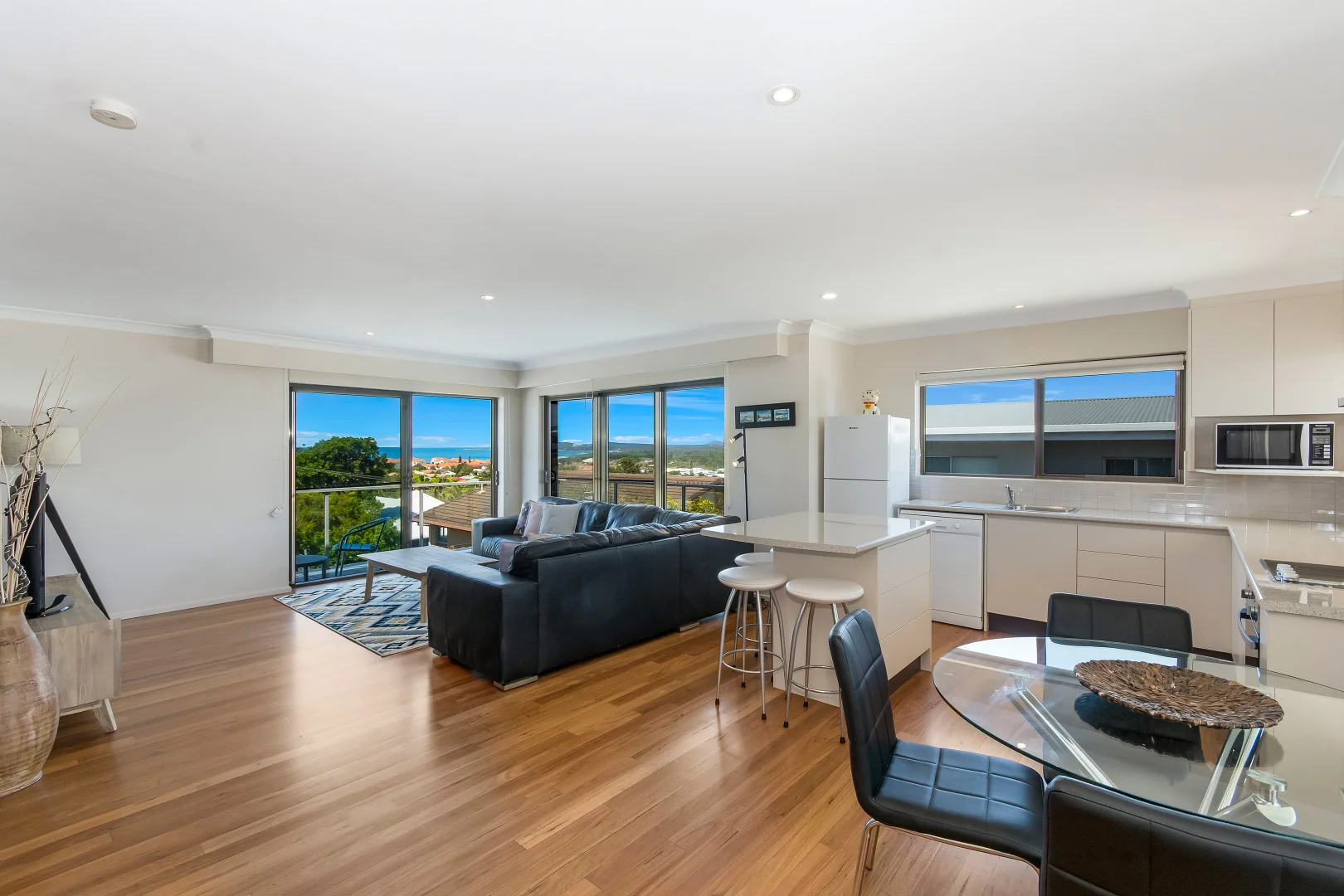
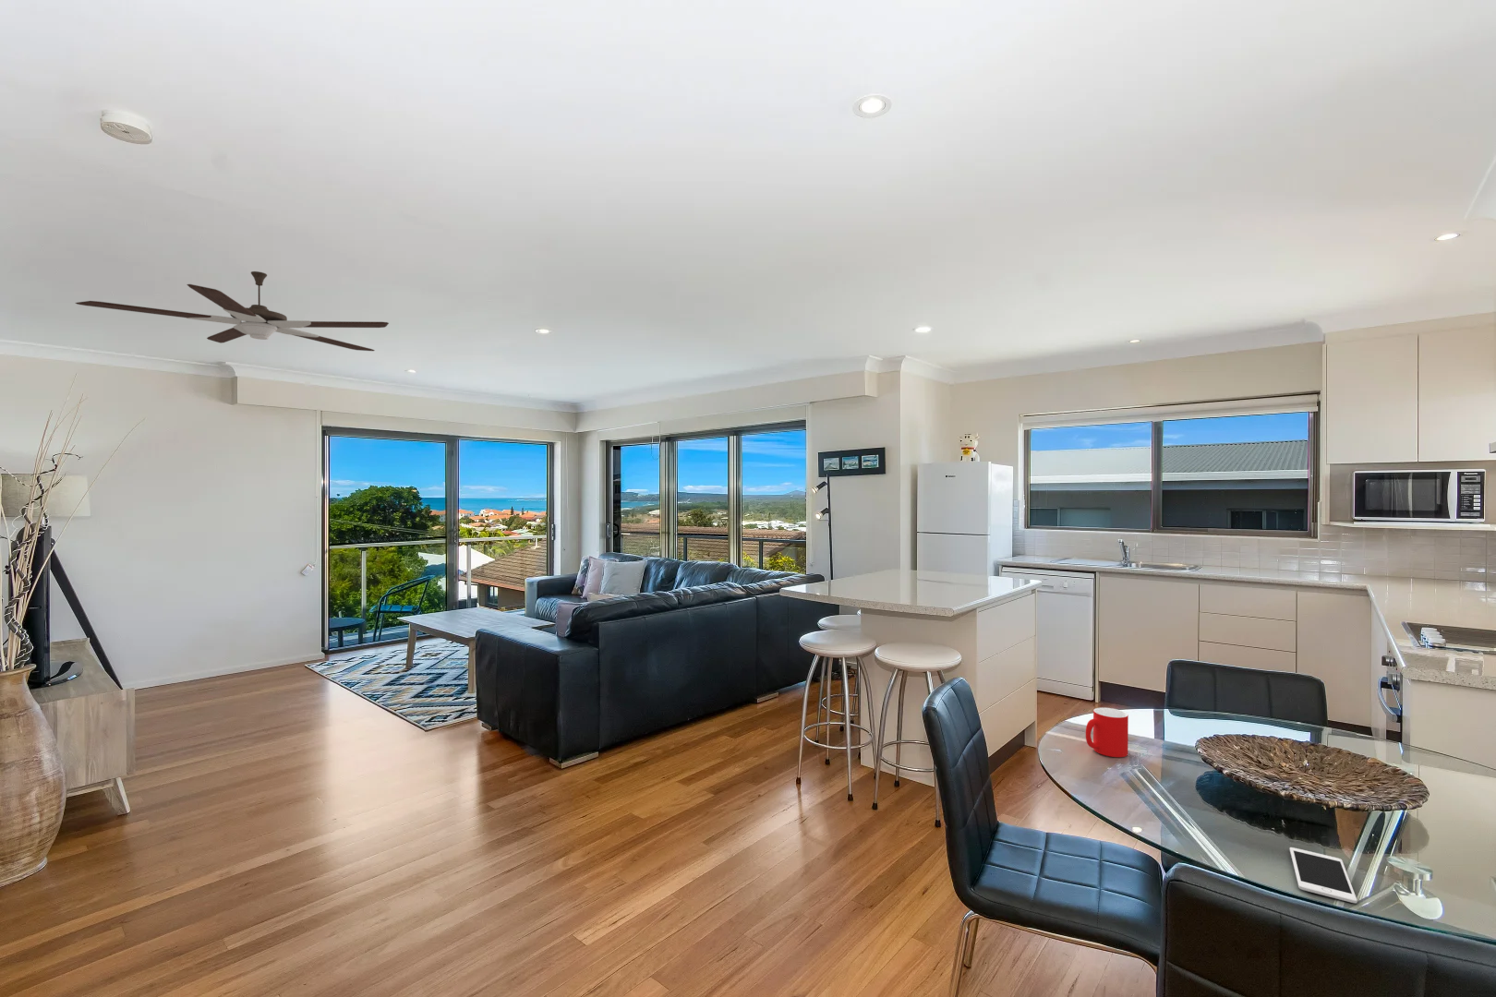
+ cup [1085,707,1130,758]
+ cell phone [1289,847,1358,904]
+ ceiling fan [75,270,390,352]
